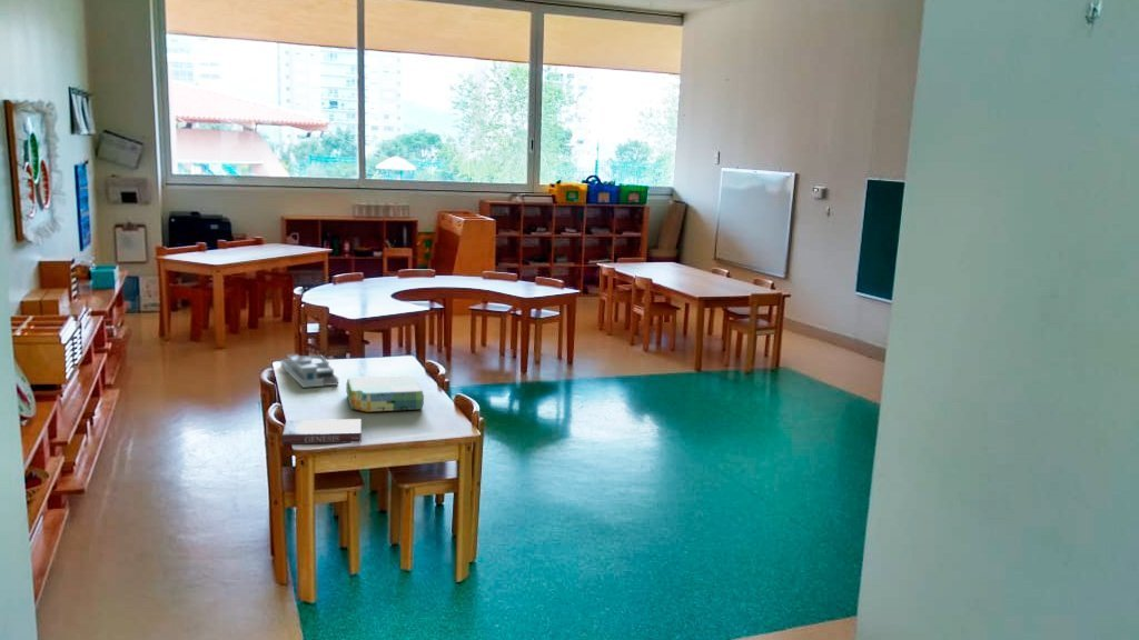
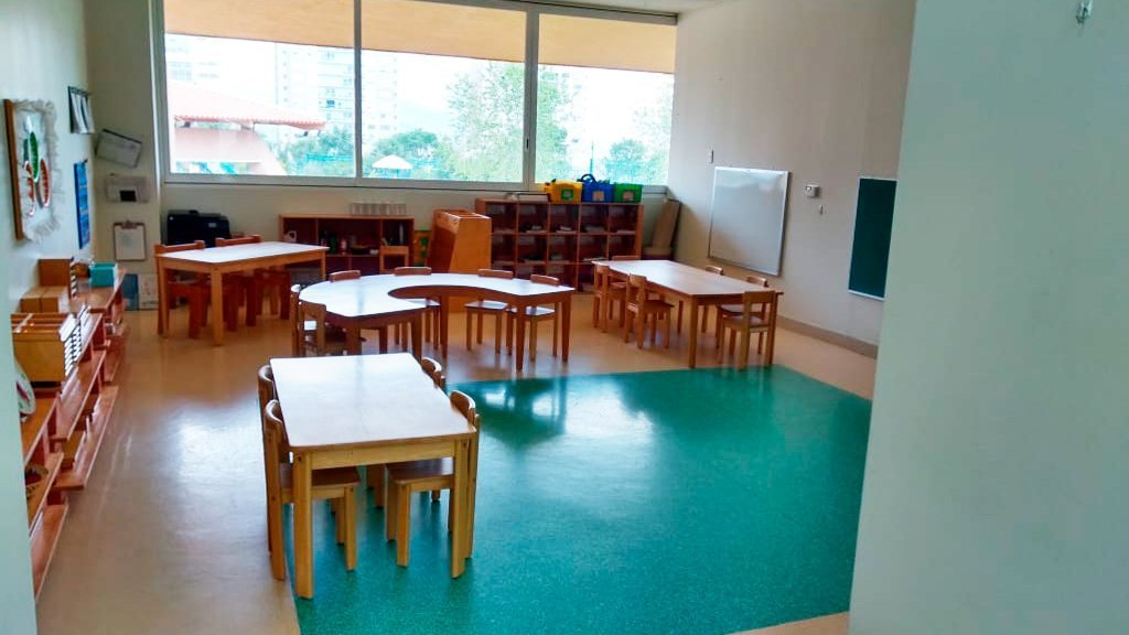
- desk organizer [280,353,339,389]
- book [281,418,363,446]
- board game [346,374,425,413]
